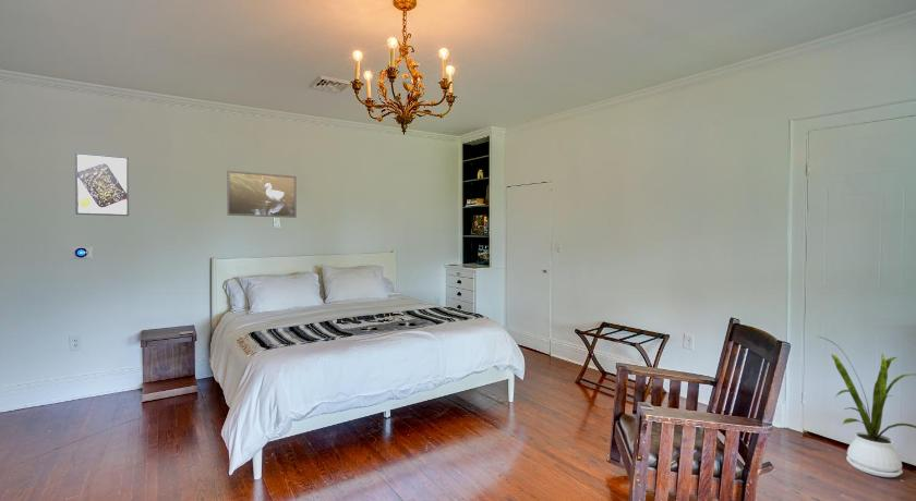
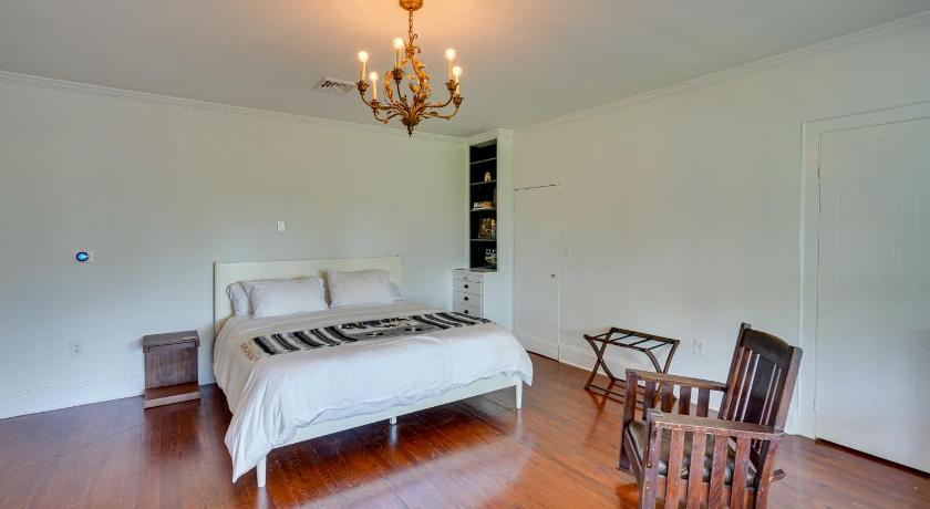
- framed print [226,170,298,219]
- house plant [818,335,916,478]
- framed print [74,151,130,217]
